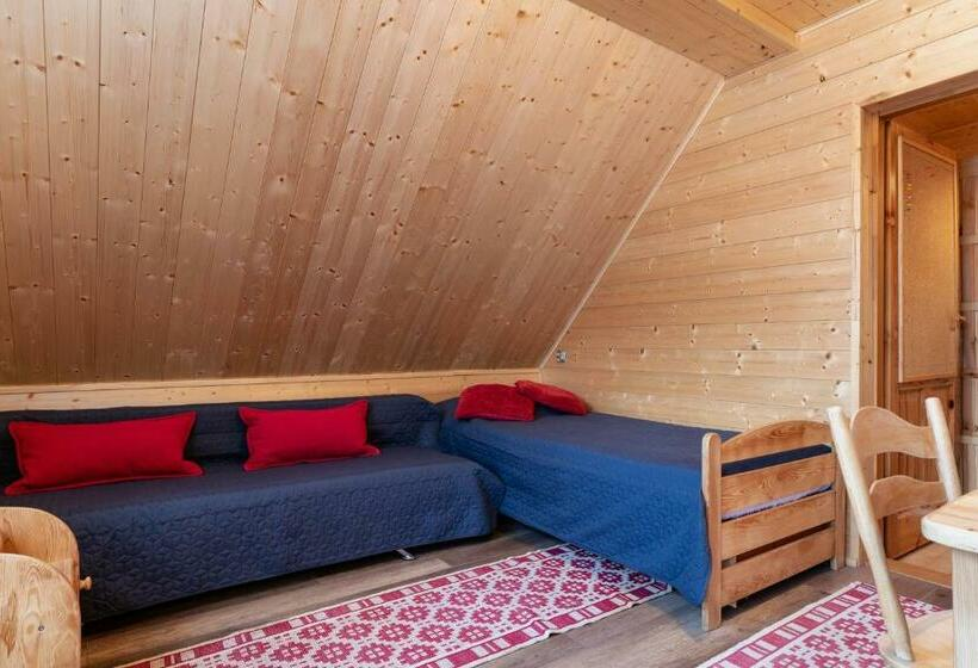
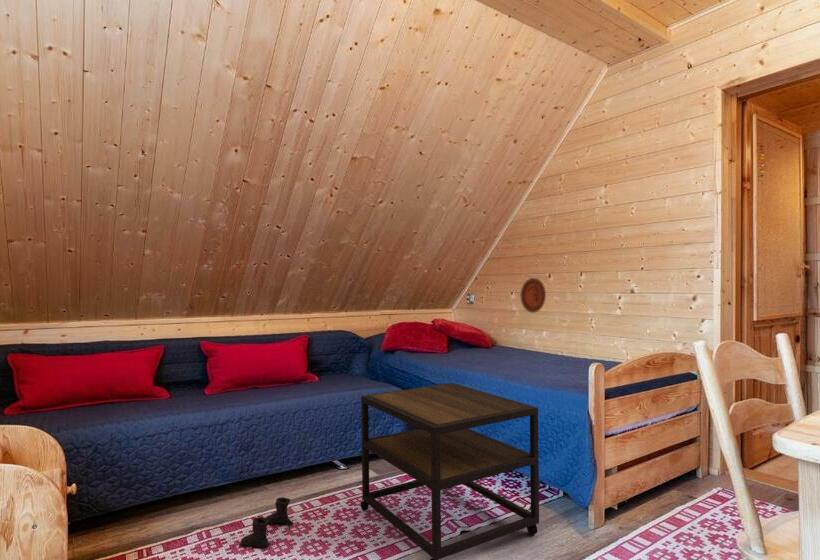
+ decorative plate [520,277,547,314]
+ boots [238,496,295,551]
+ side table [360,382,540,560]
